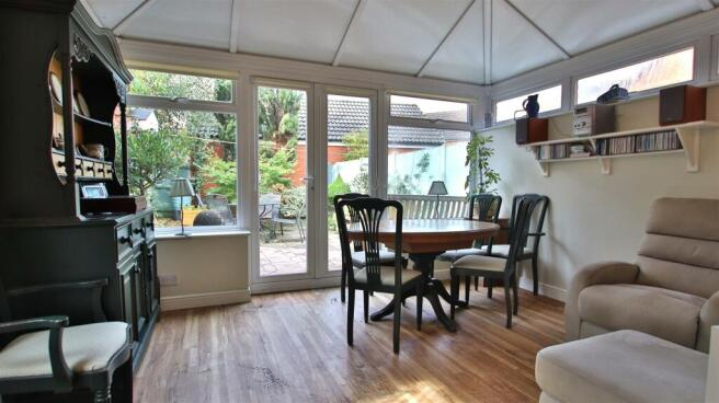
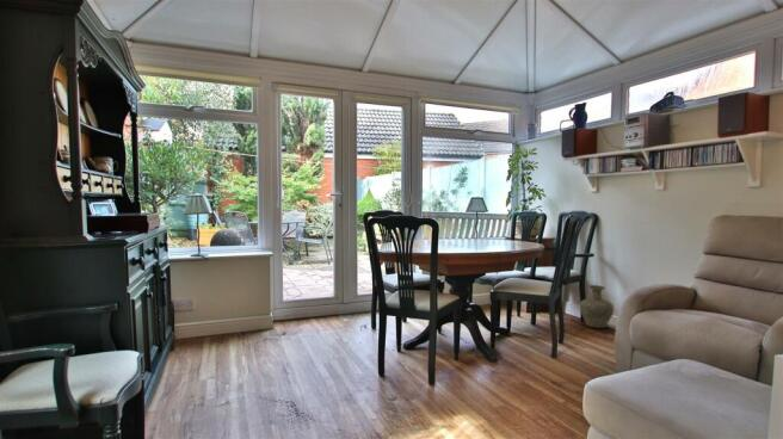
+ vase [579,284,615,329]
